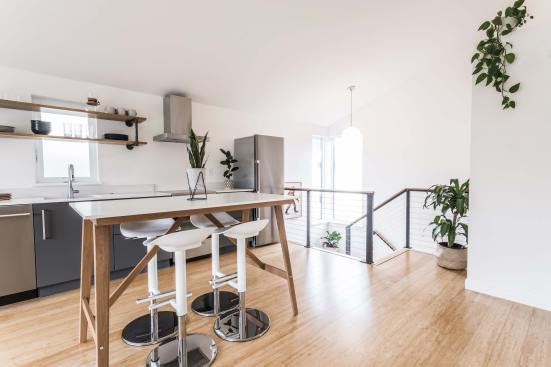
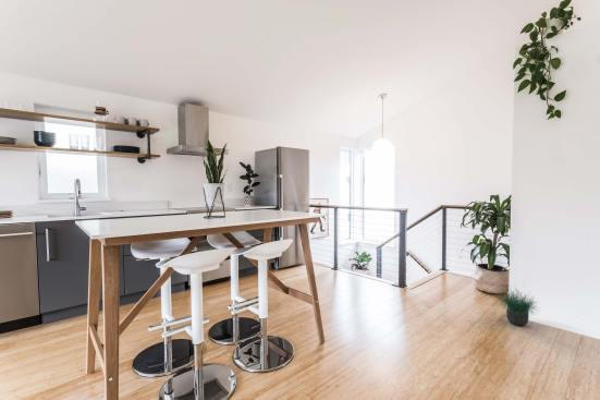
+ potted plant [494,282,541,327]
